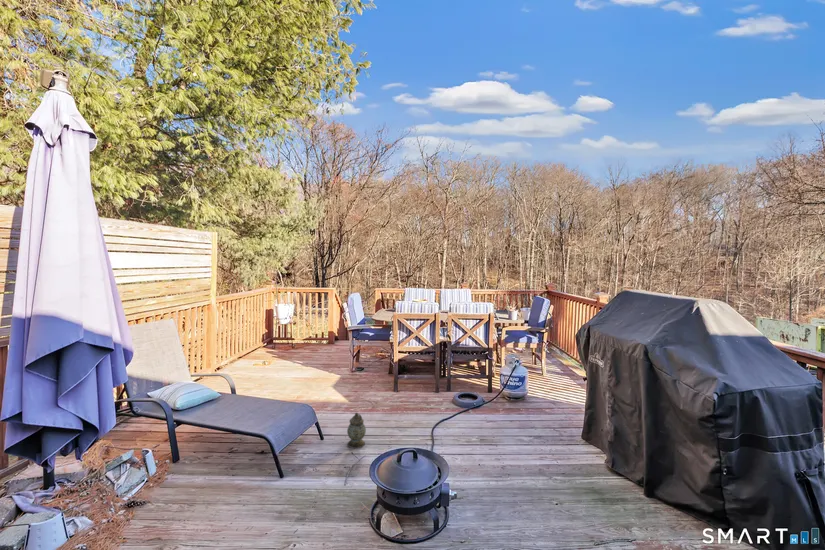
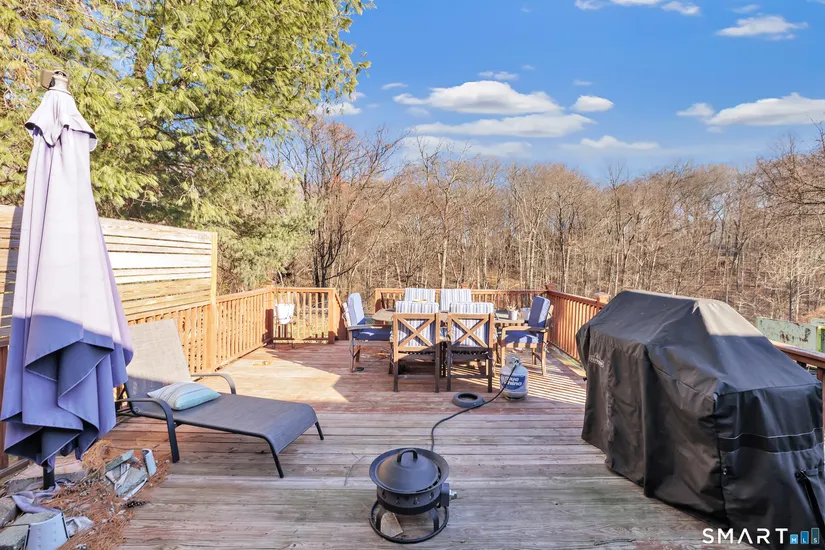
- lantern [346,412,367,449]
